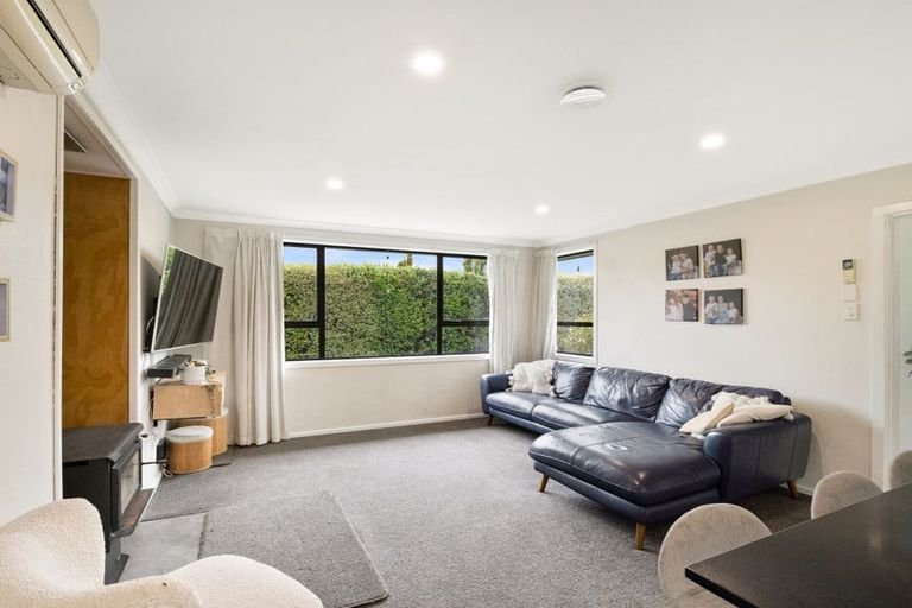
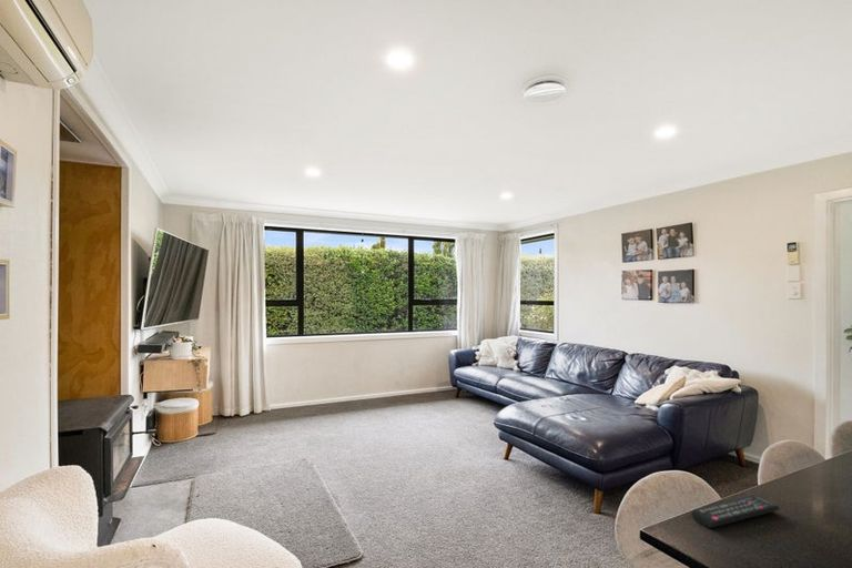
+ remote control [690,495,781,529]
